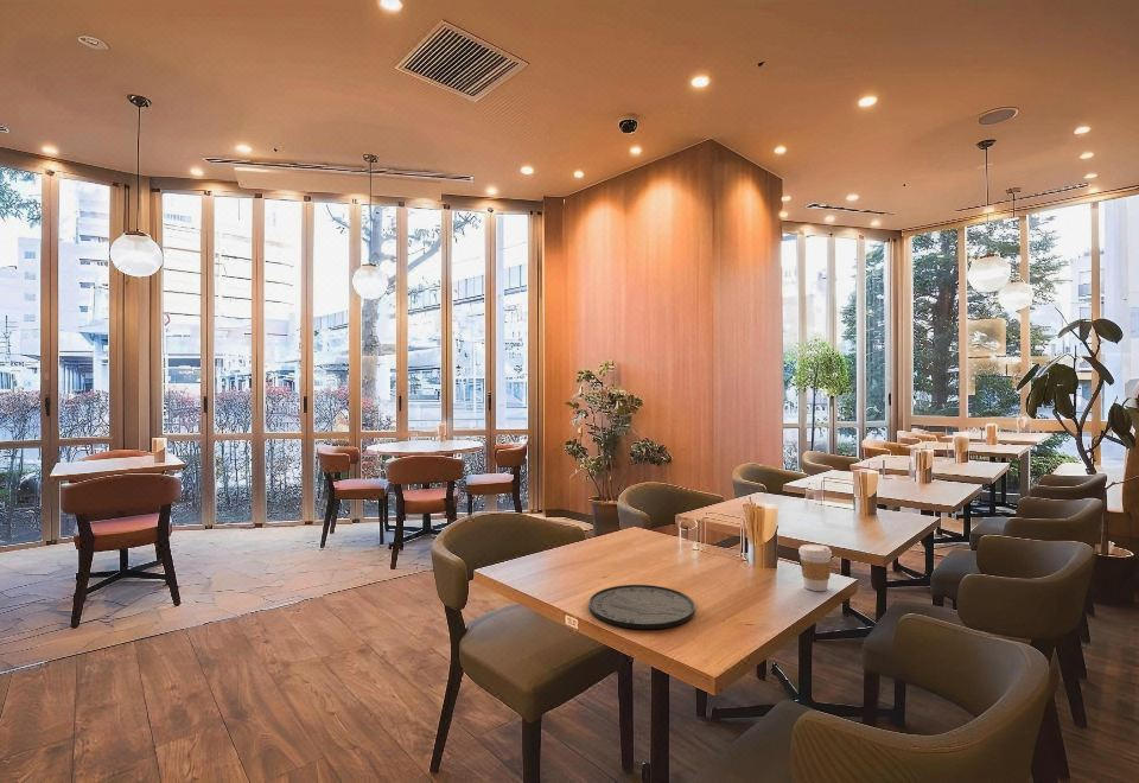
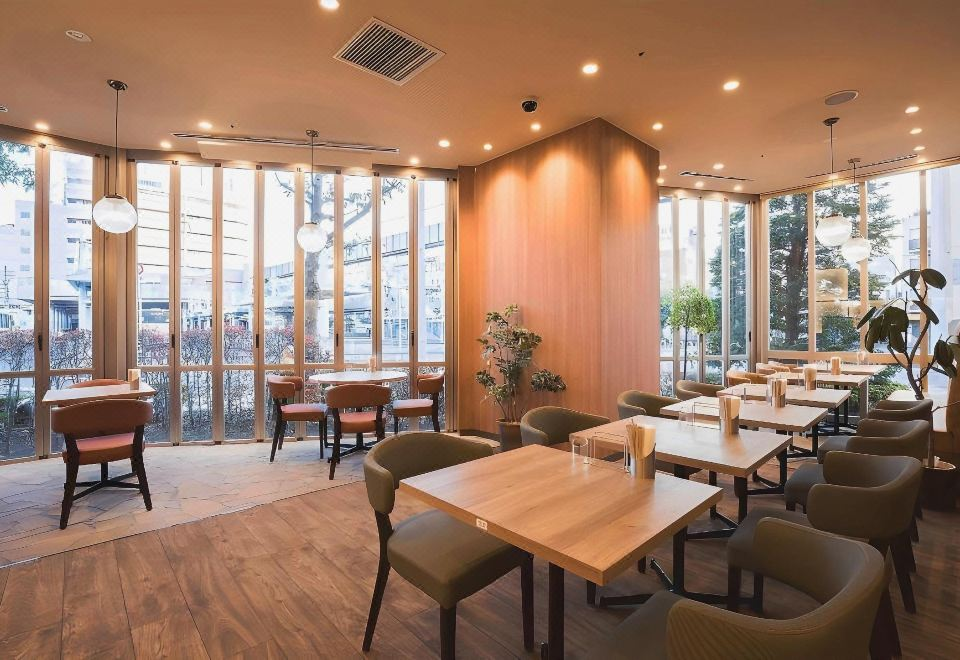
- coffee cup [797,543,833,592]
- plate [587,584,696,630]
